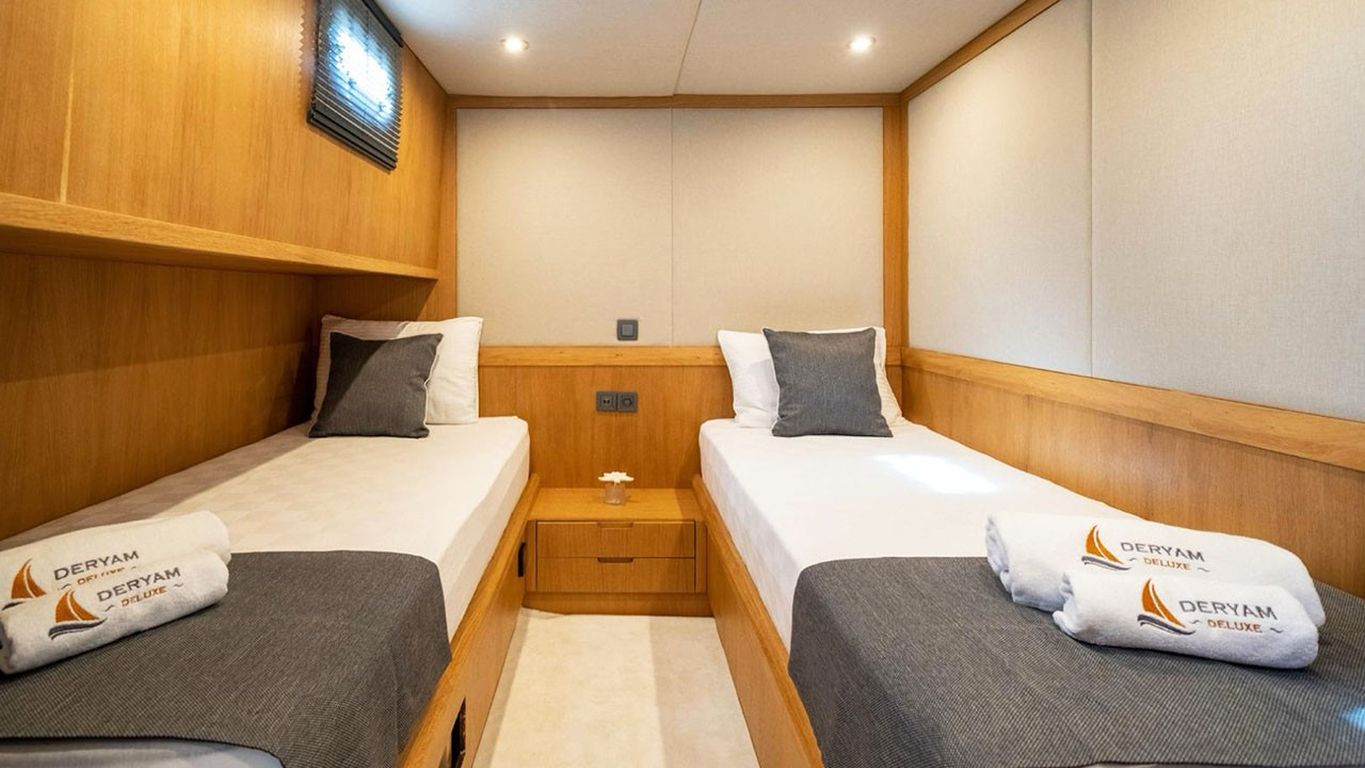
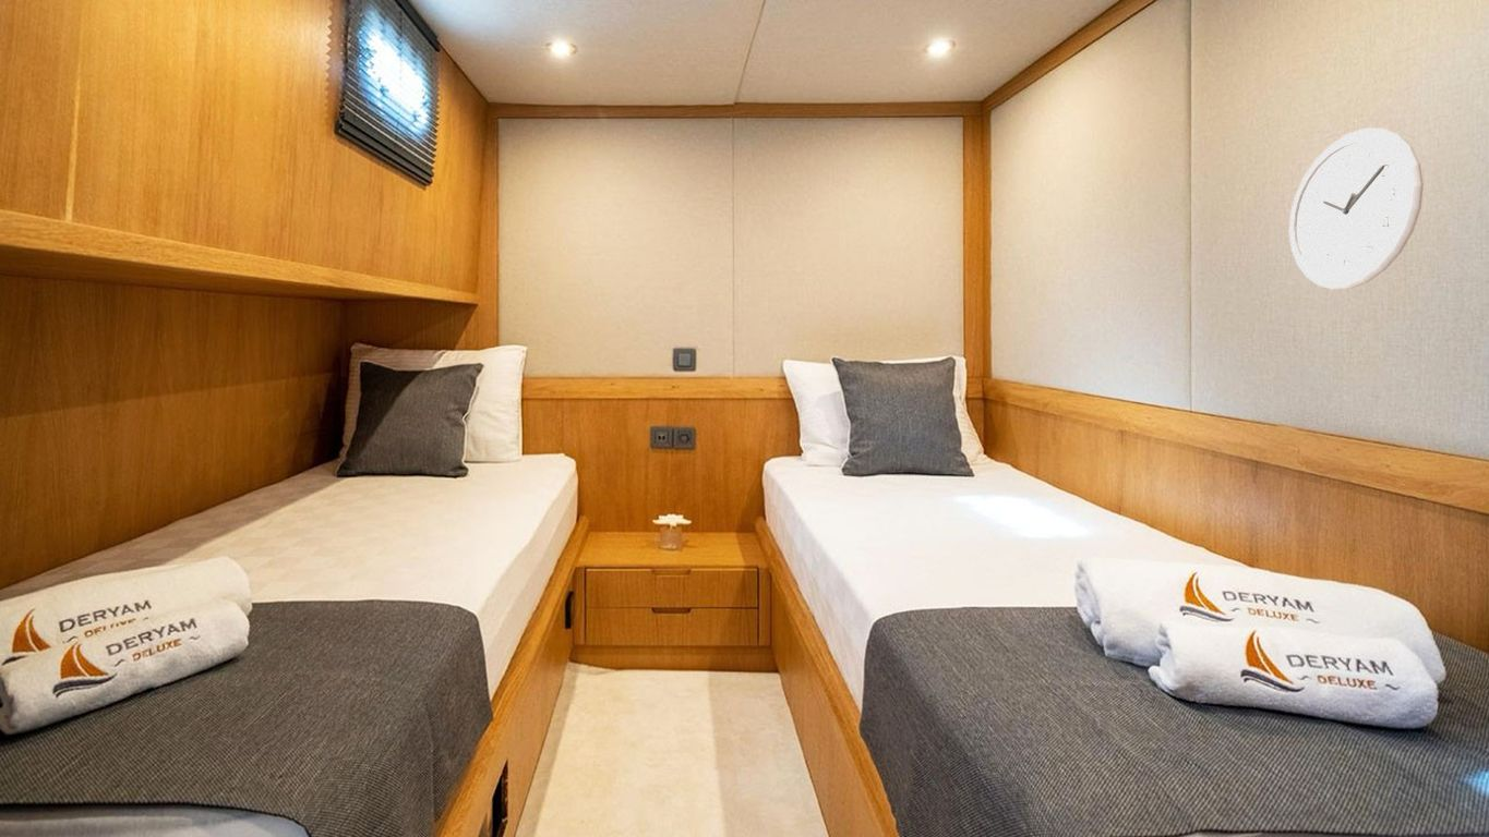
+ wall clock [1288,128,1425,291]
